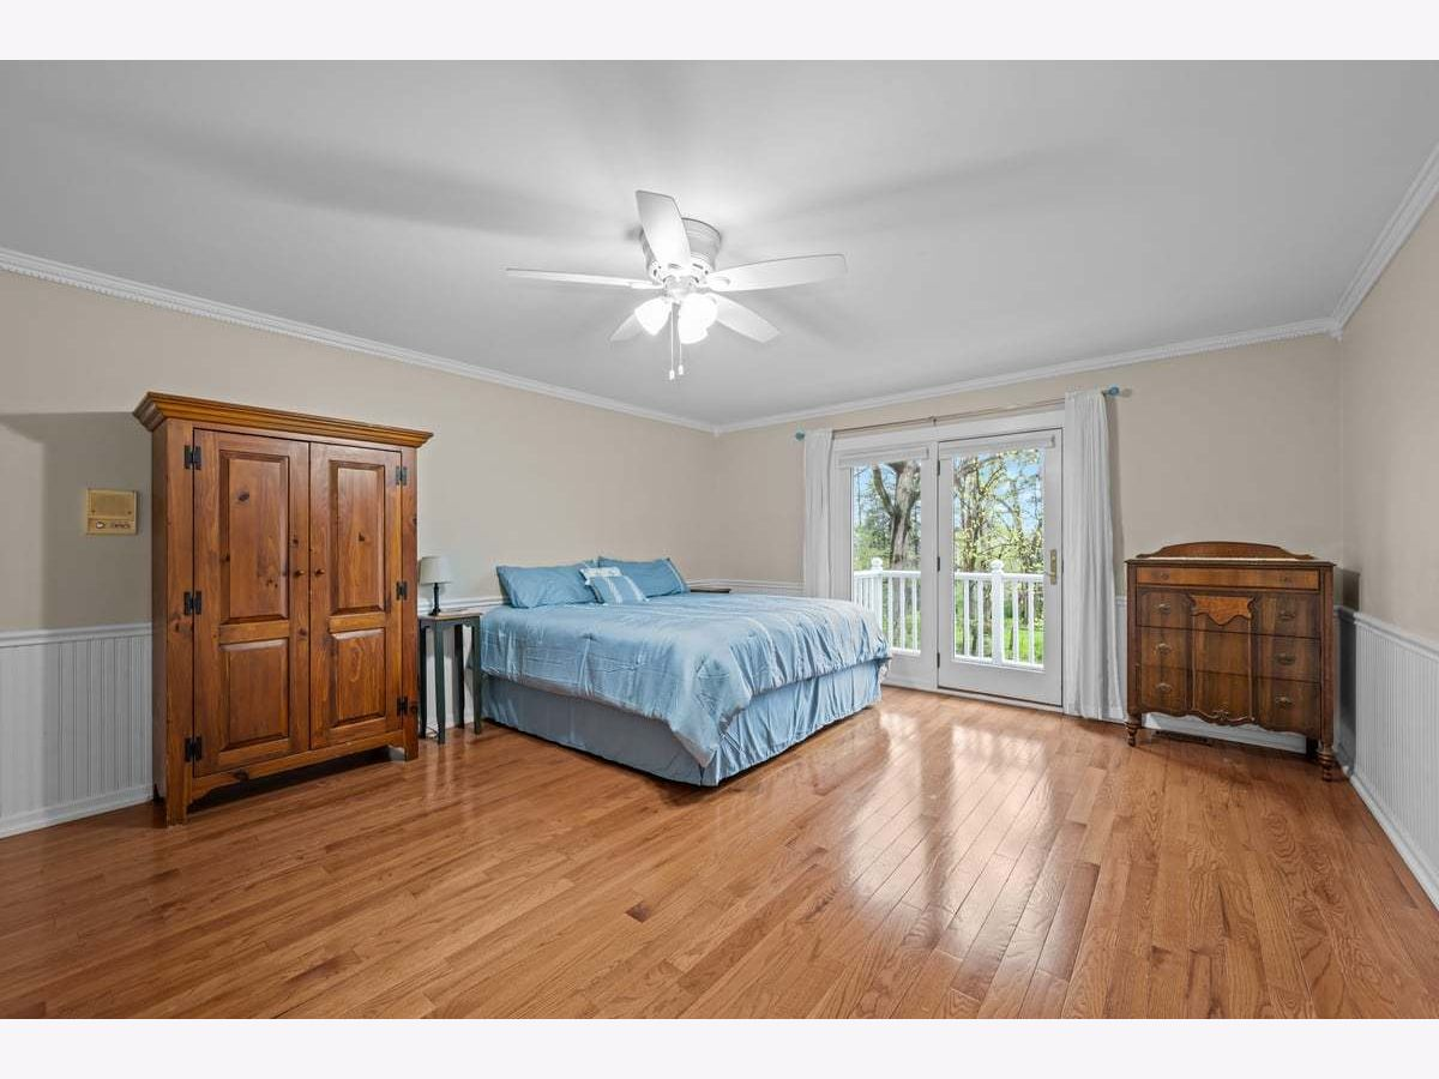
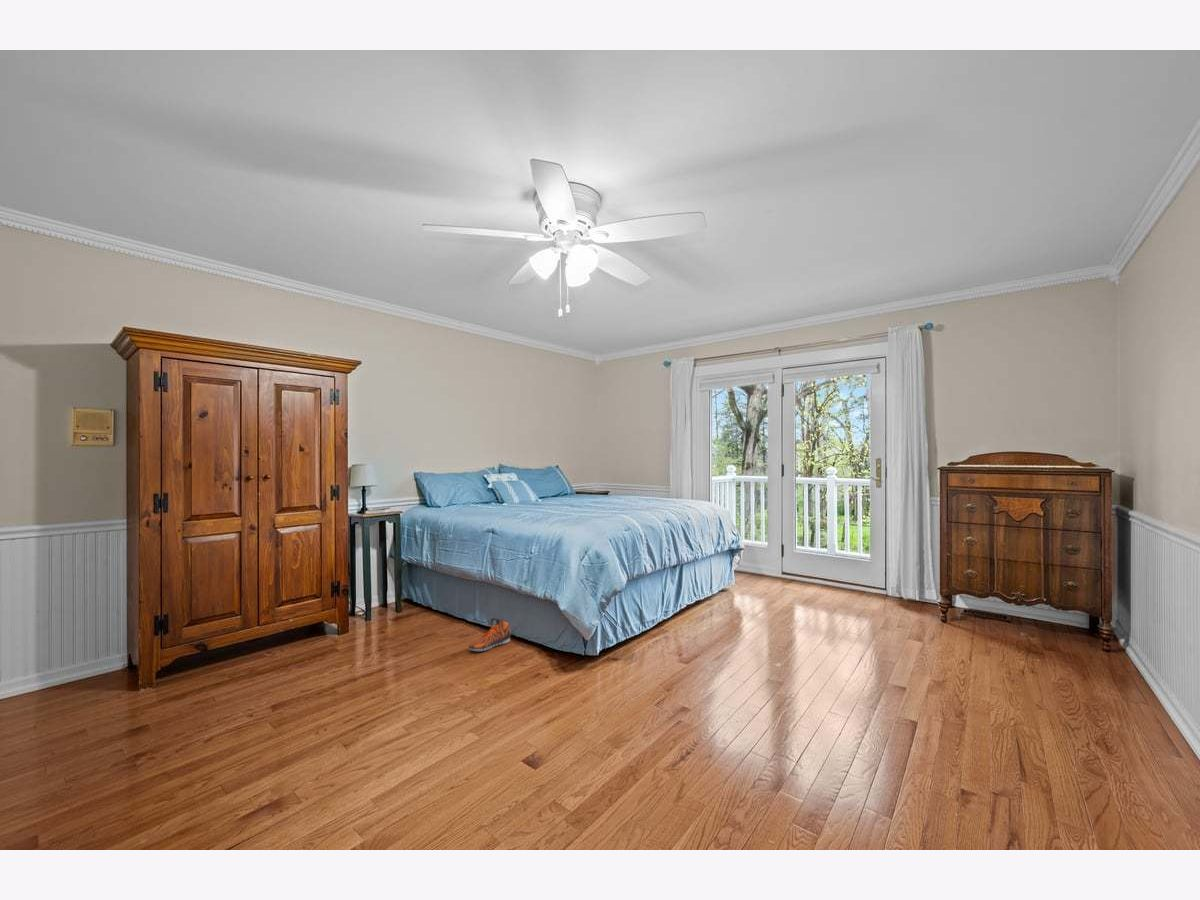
+ sneaker [468,617,512,652]
